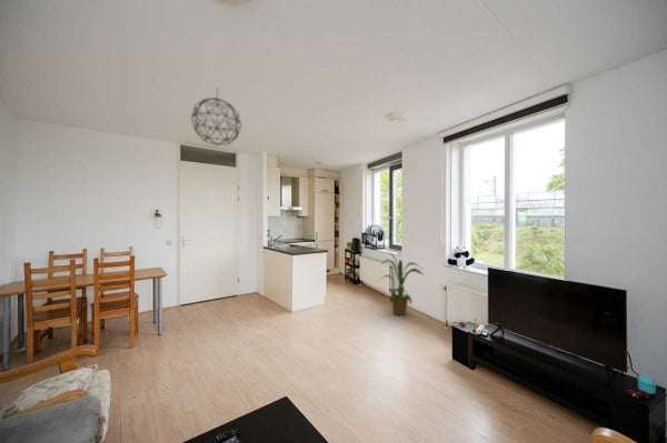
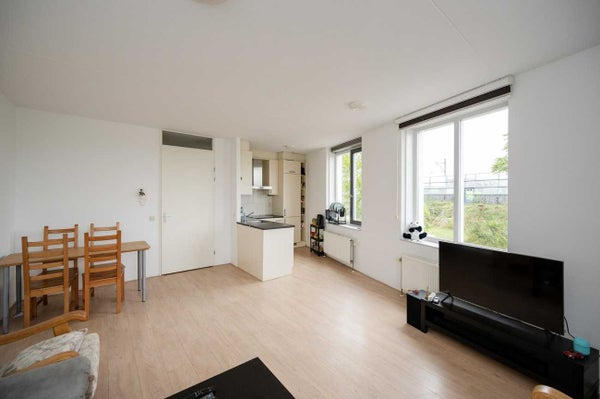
- pendant light [190,87,242,147]
- house plant [376,250,426,316]
